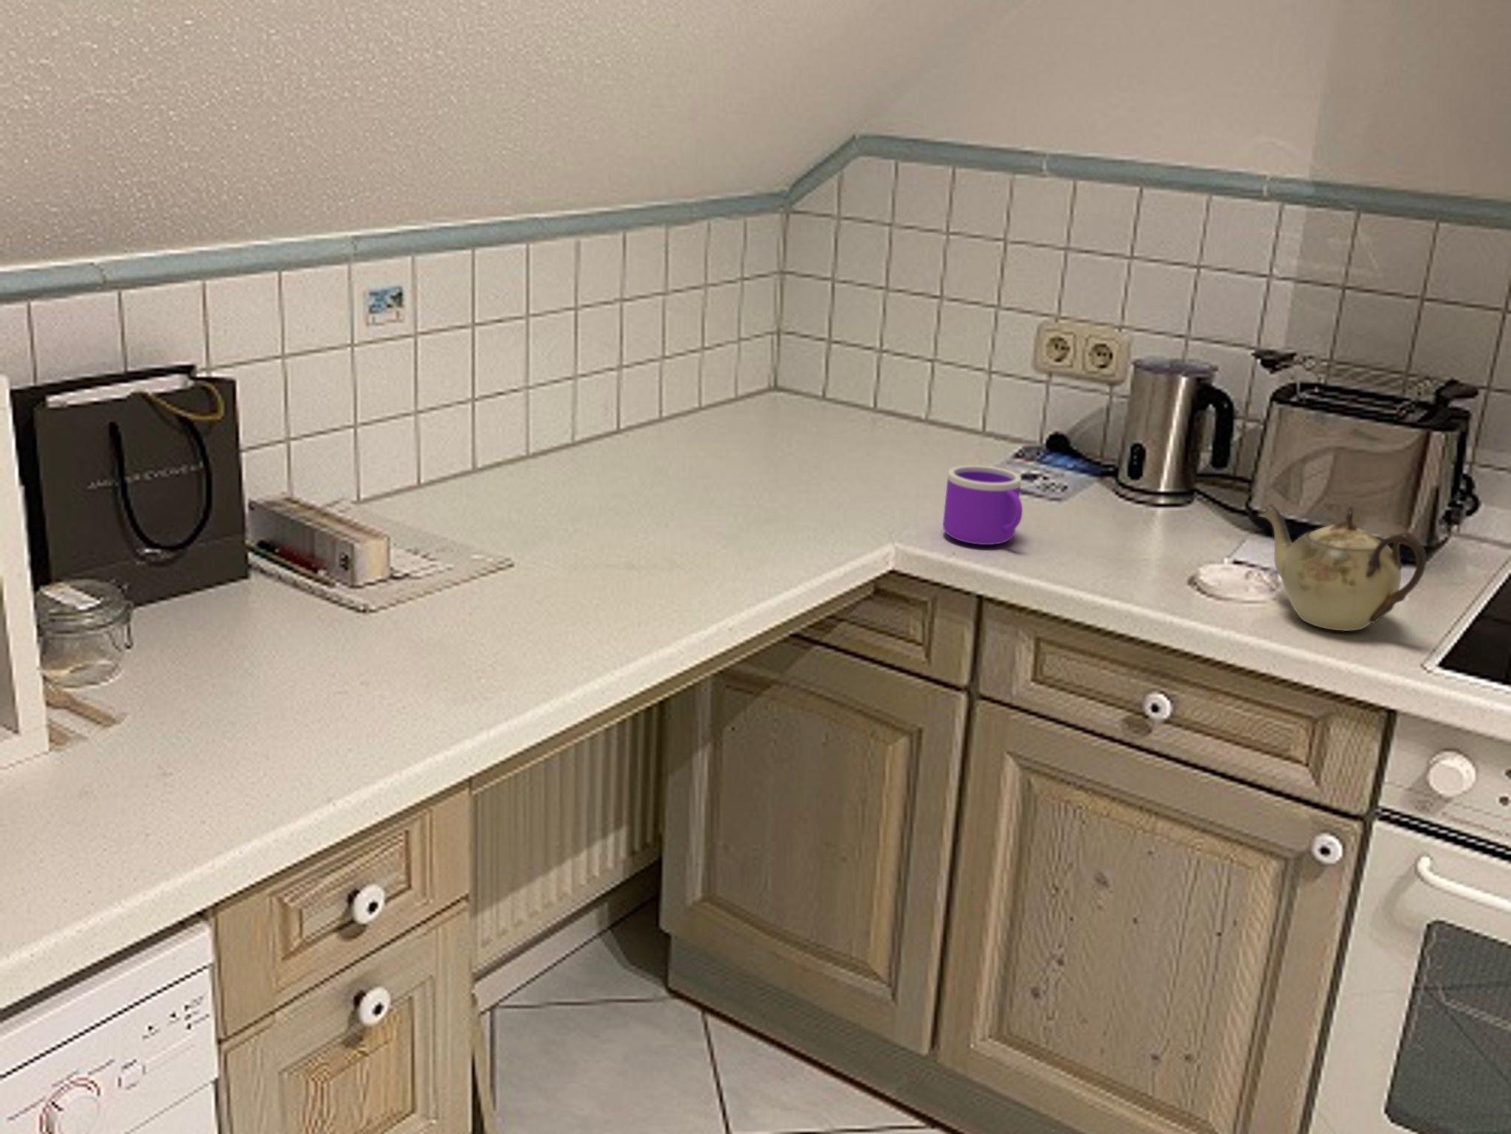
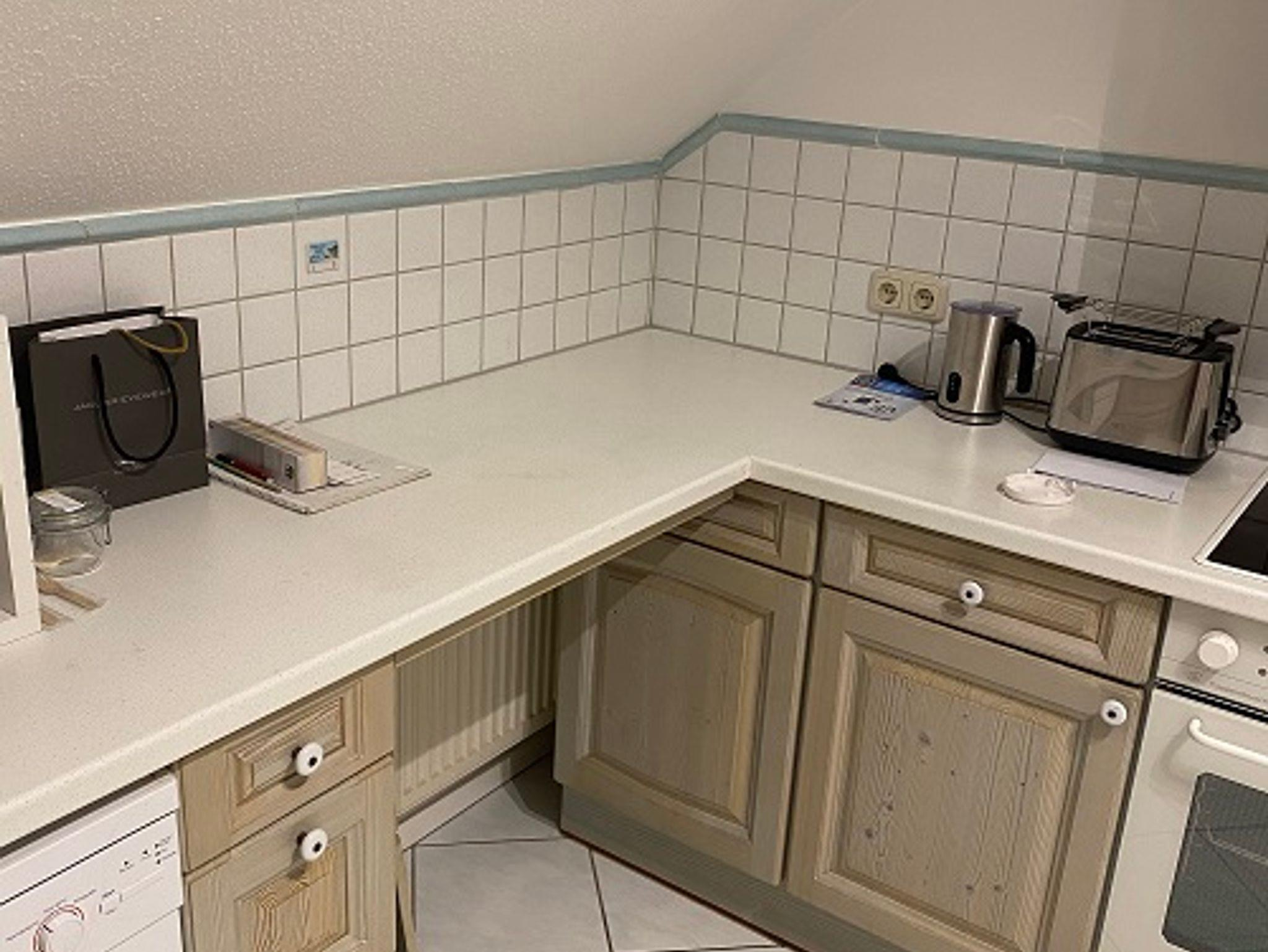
- mug [943,465,1024,546]
- teapot [1257,504,1426,631]
